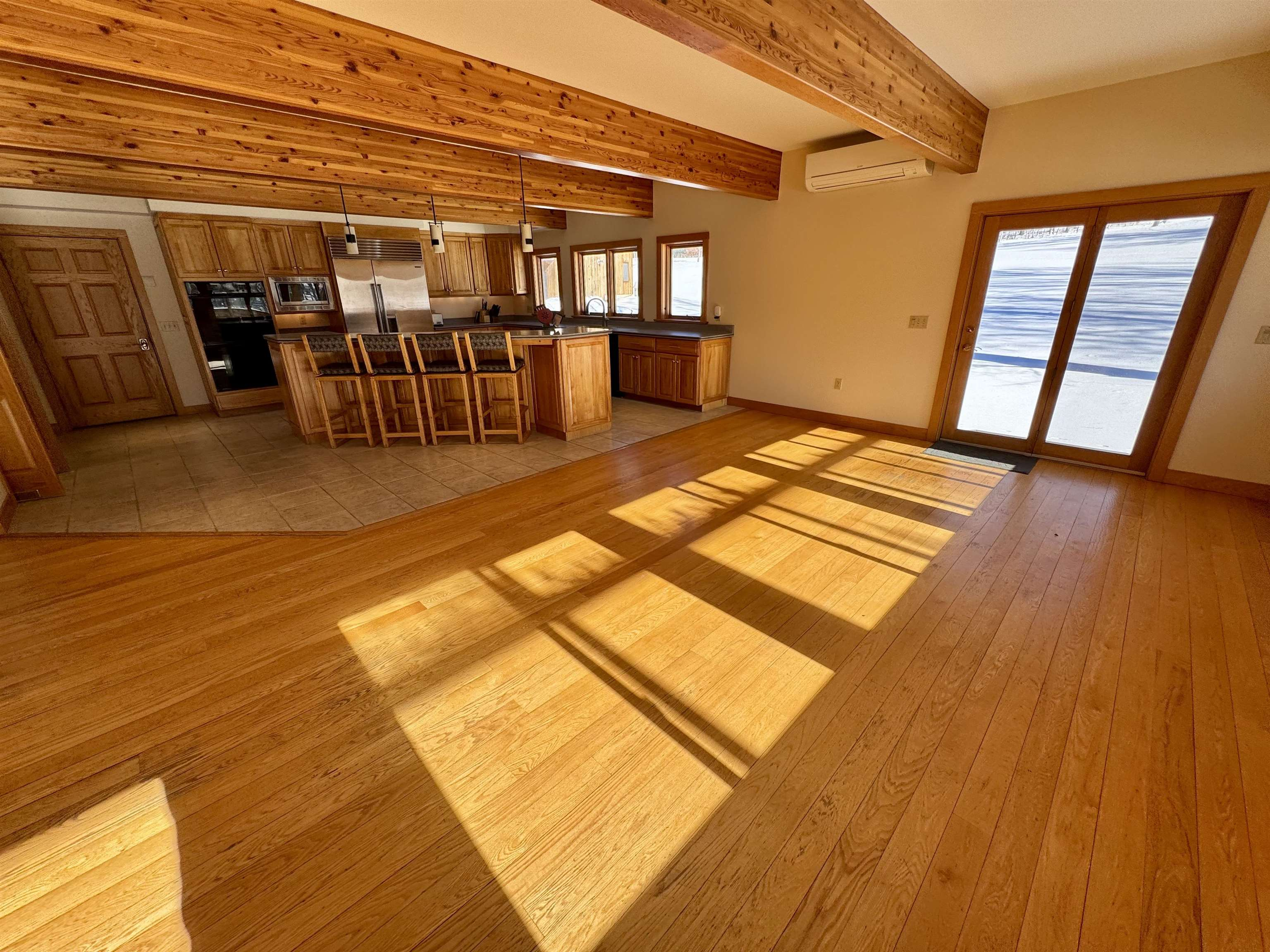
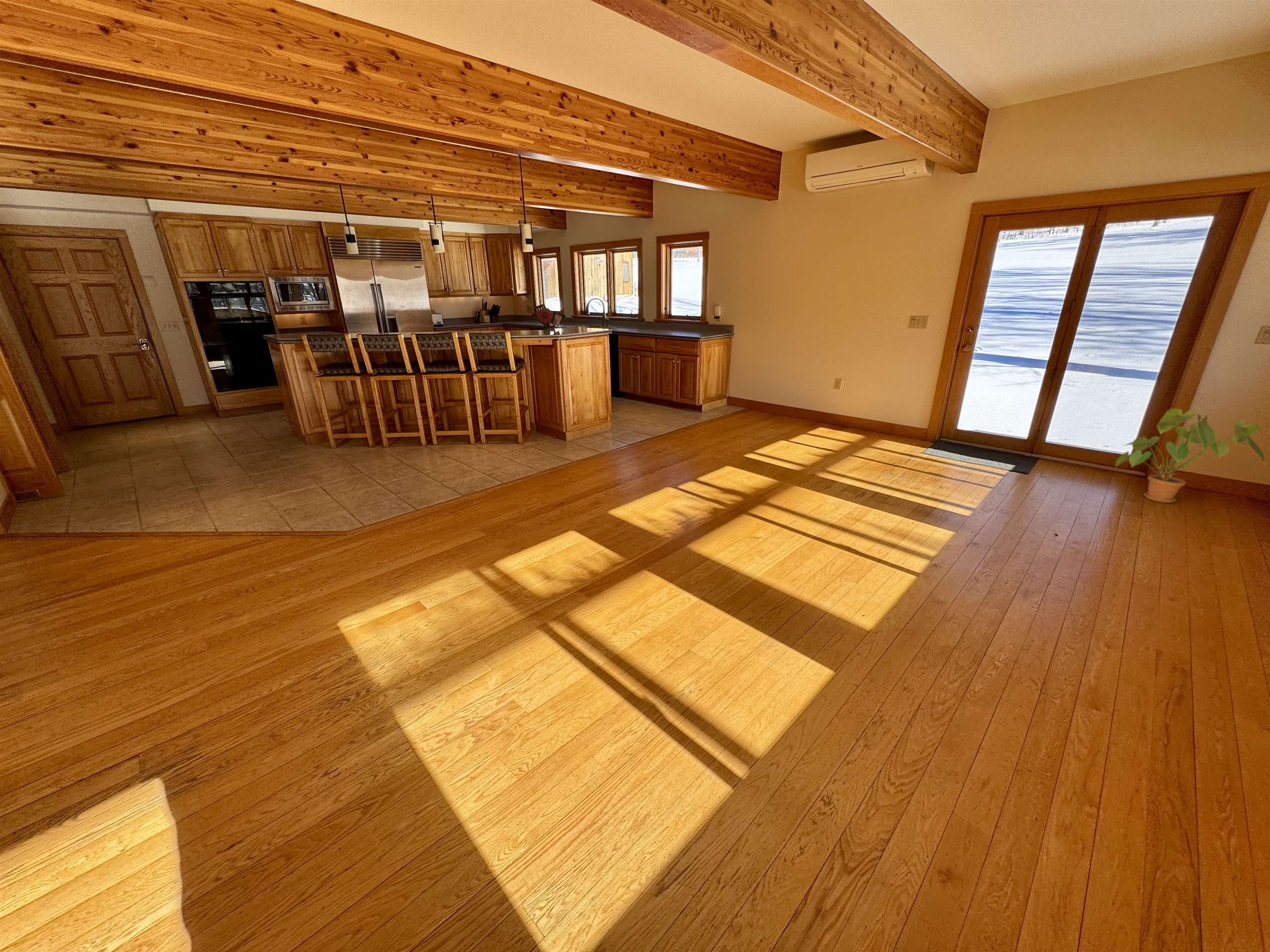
+ house plant [1115,408,1267,503]
